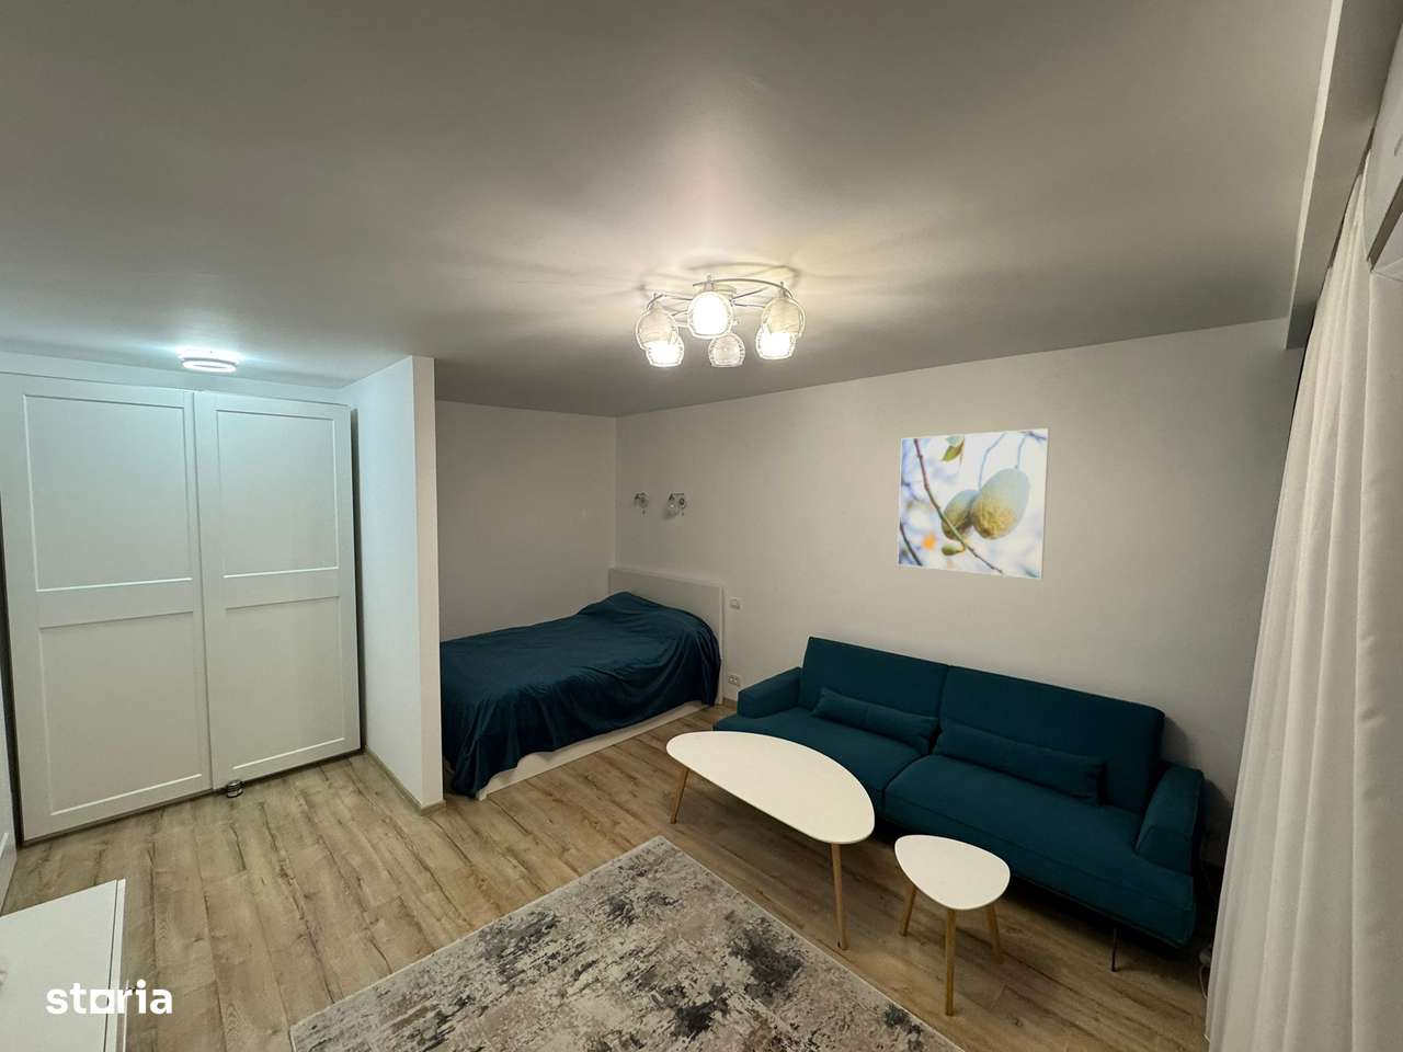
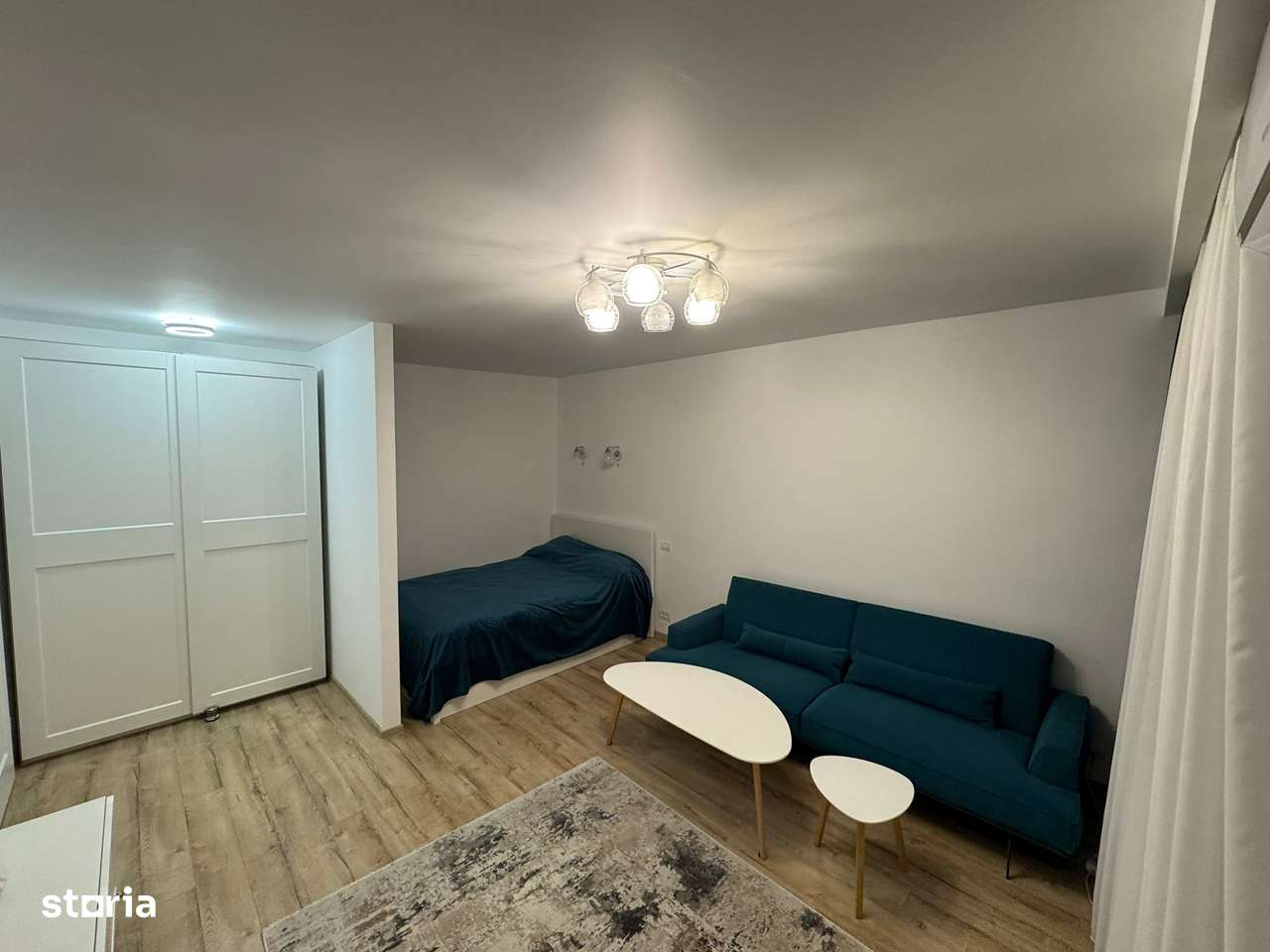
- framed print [897,428,1051,580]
